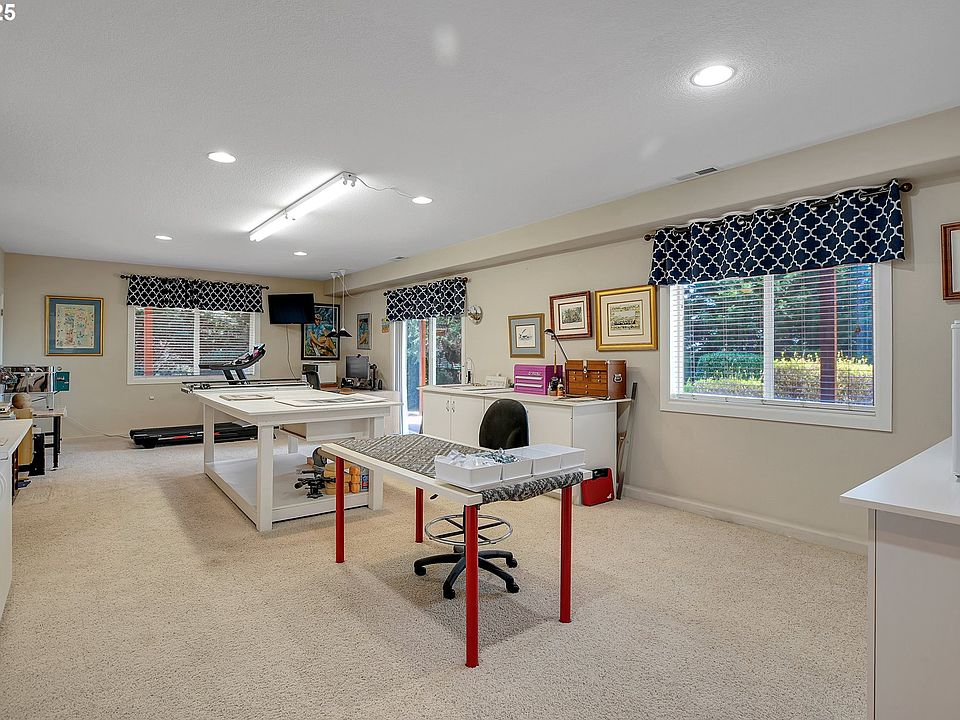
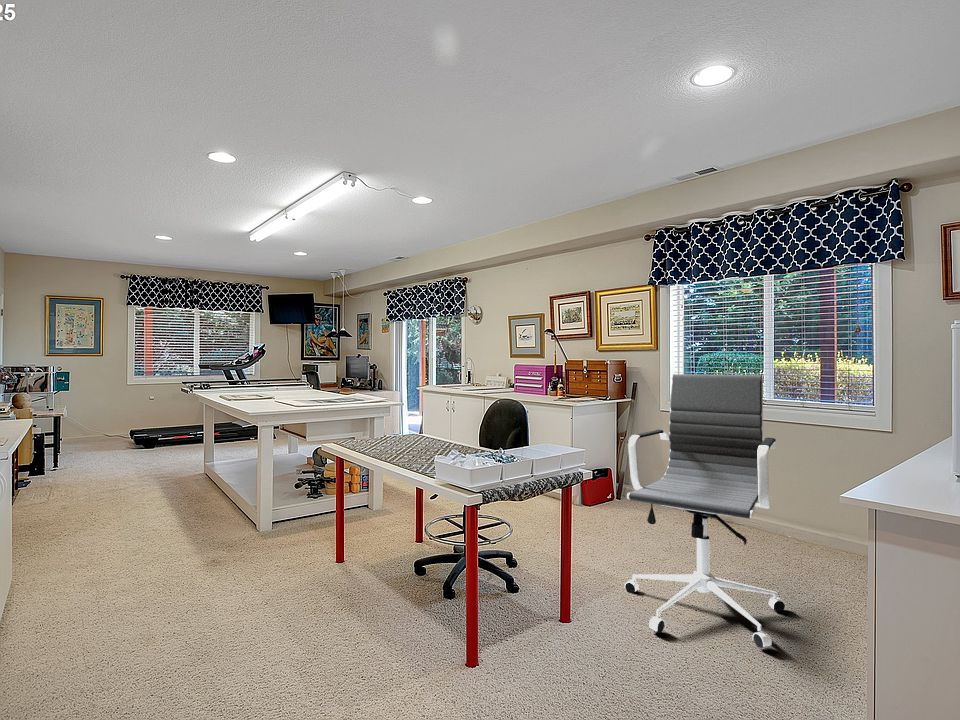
+ office chair [623,373,787,649]
